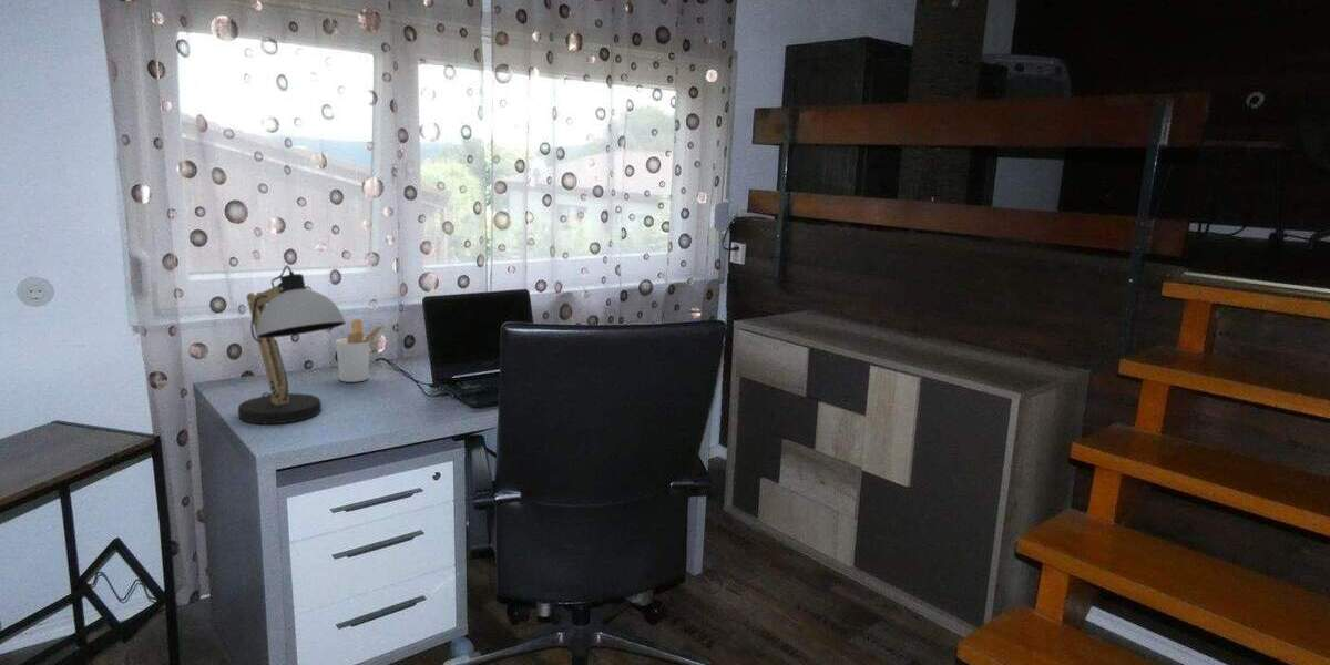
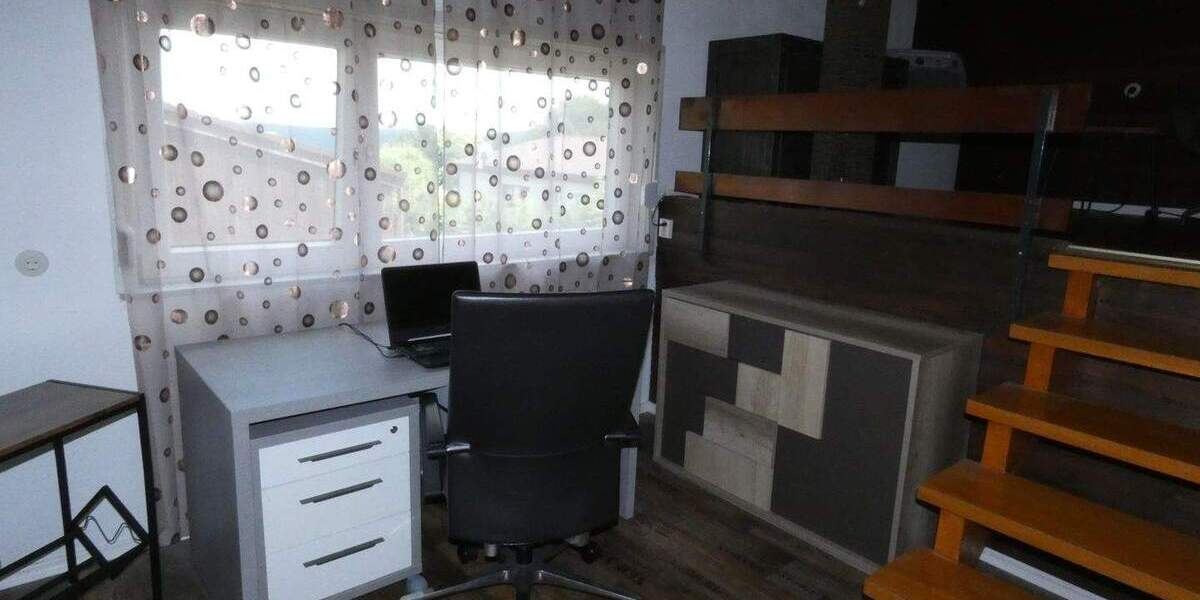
- utensil holder [335,318,388,383]
- desk lamp [237,265,347,424]
